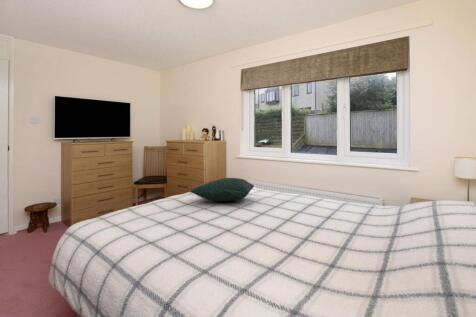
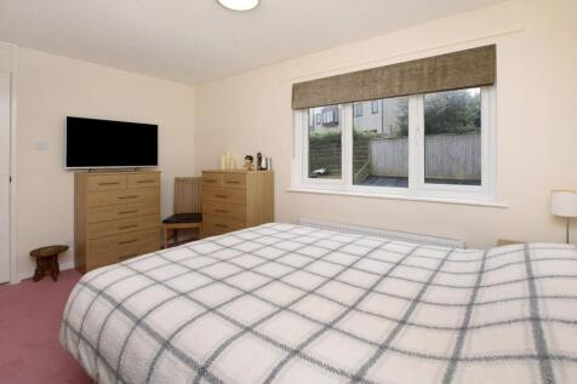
- pillow [189,177,255,203]
